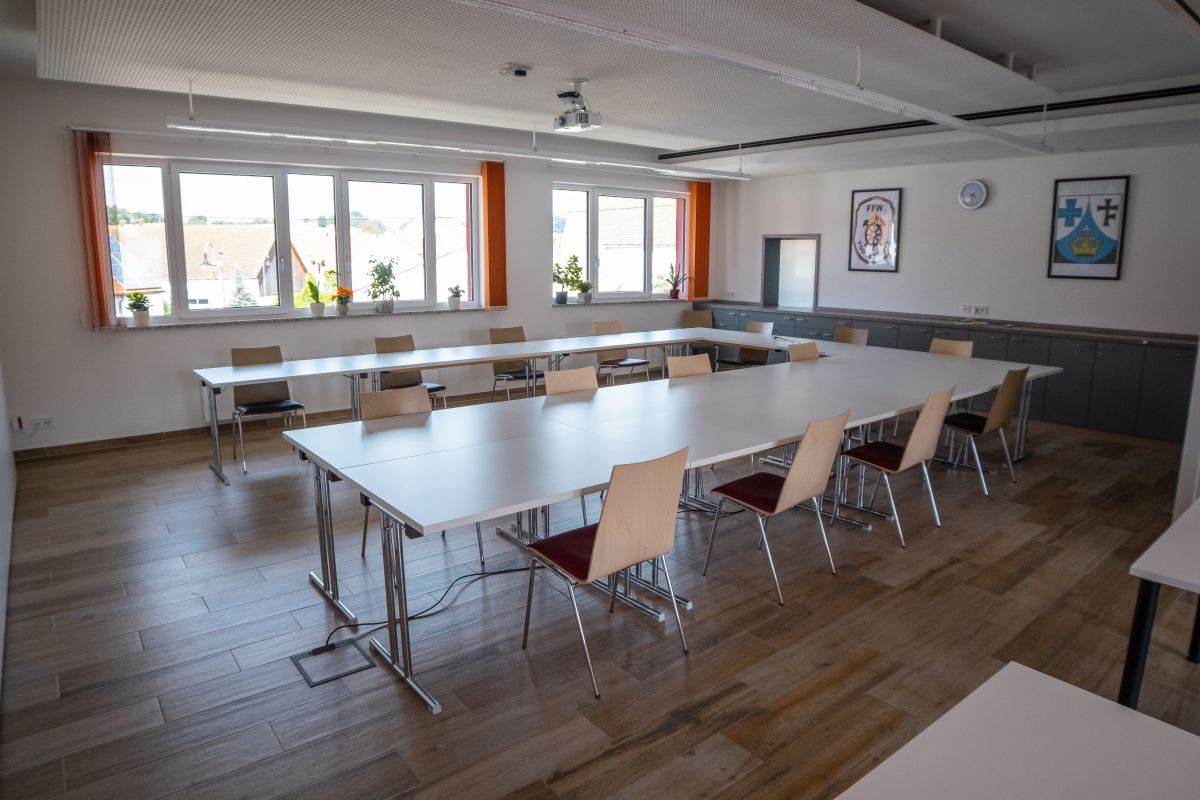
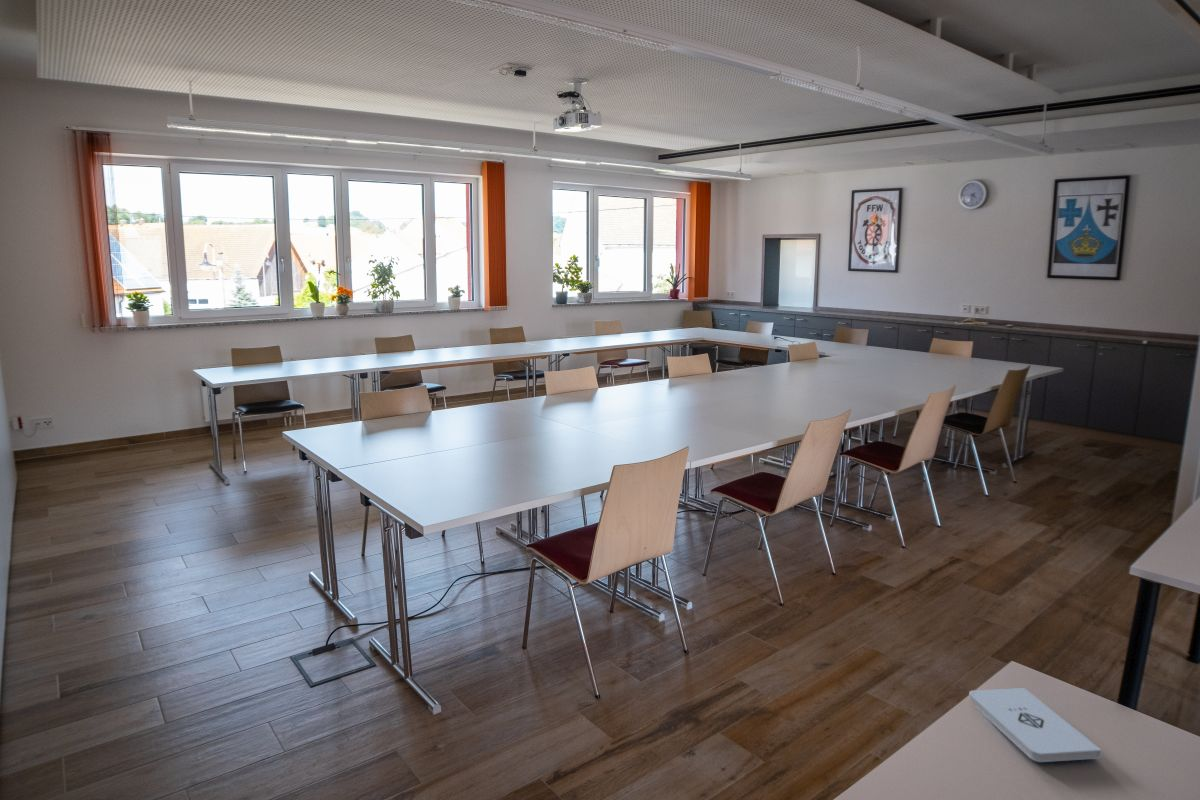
+ notepad [968,687,1103,763]
